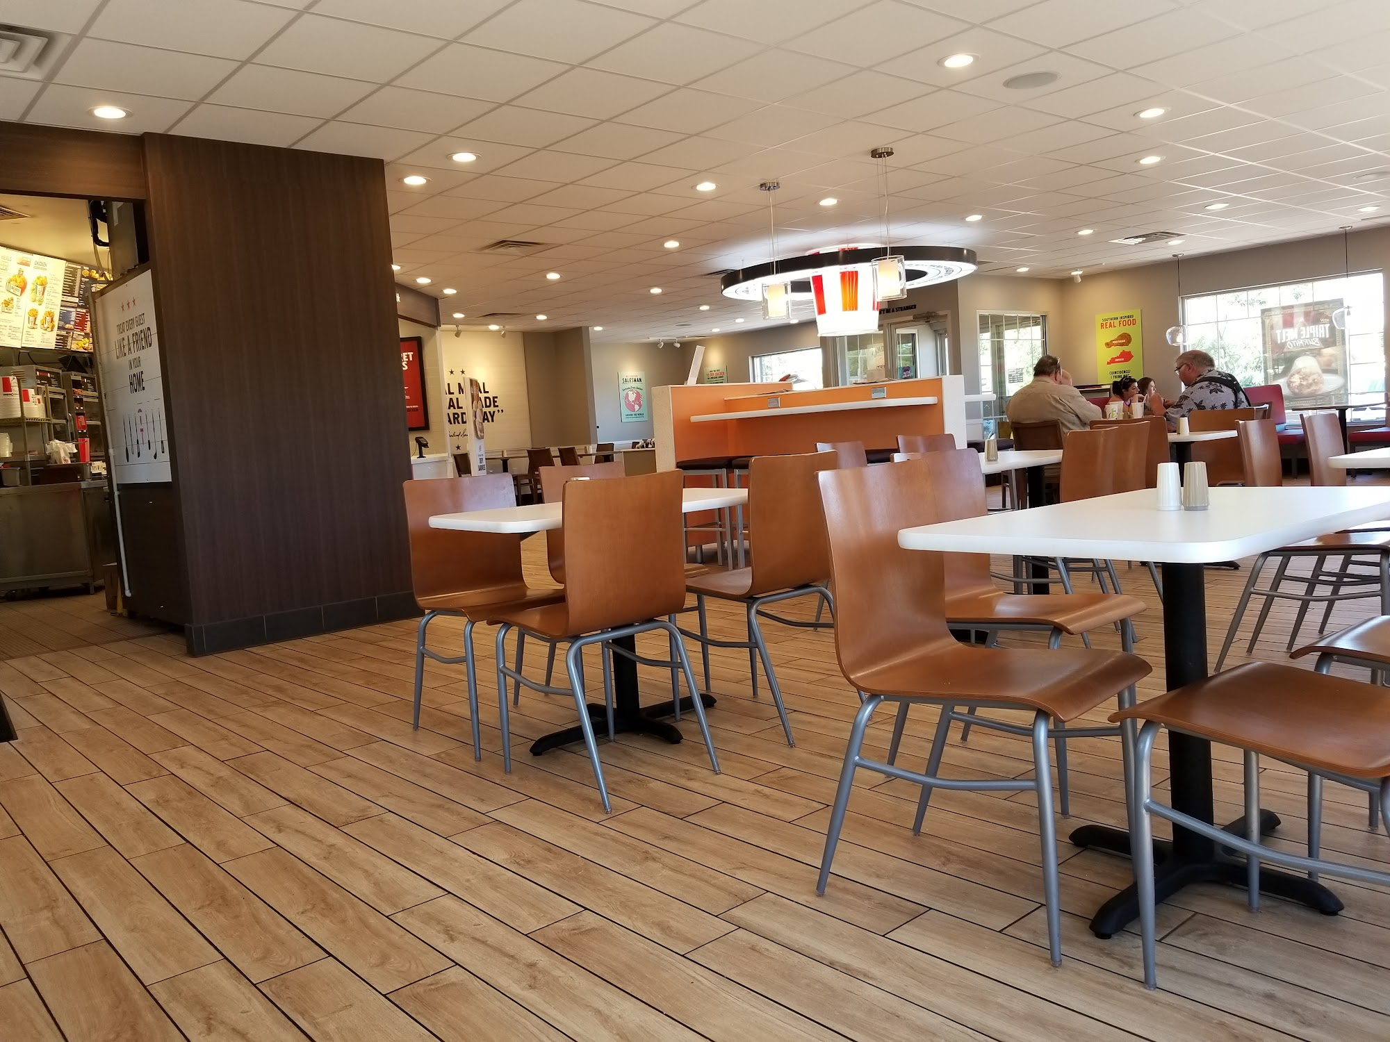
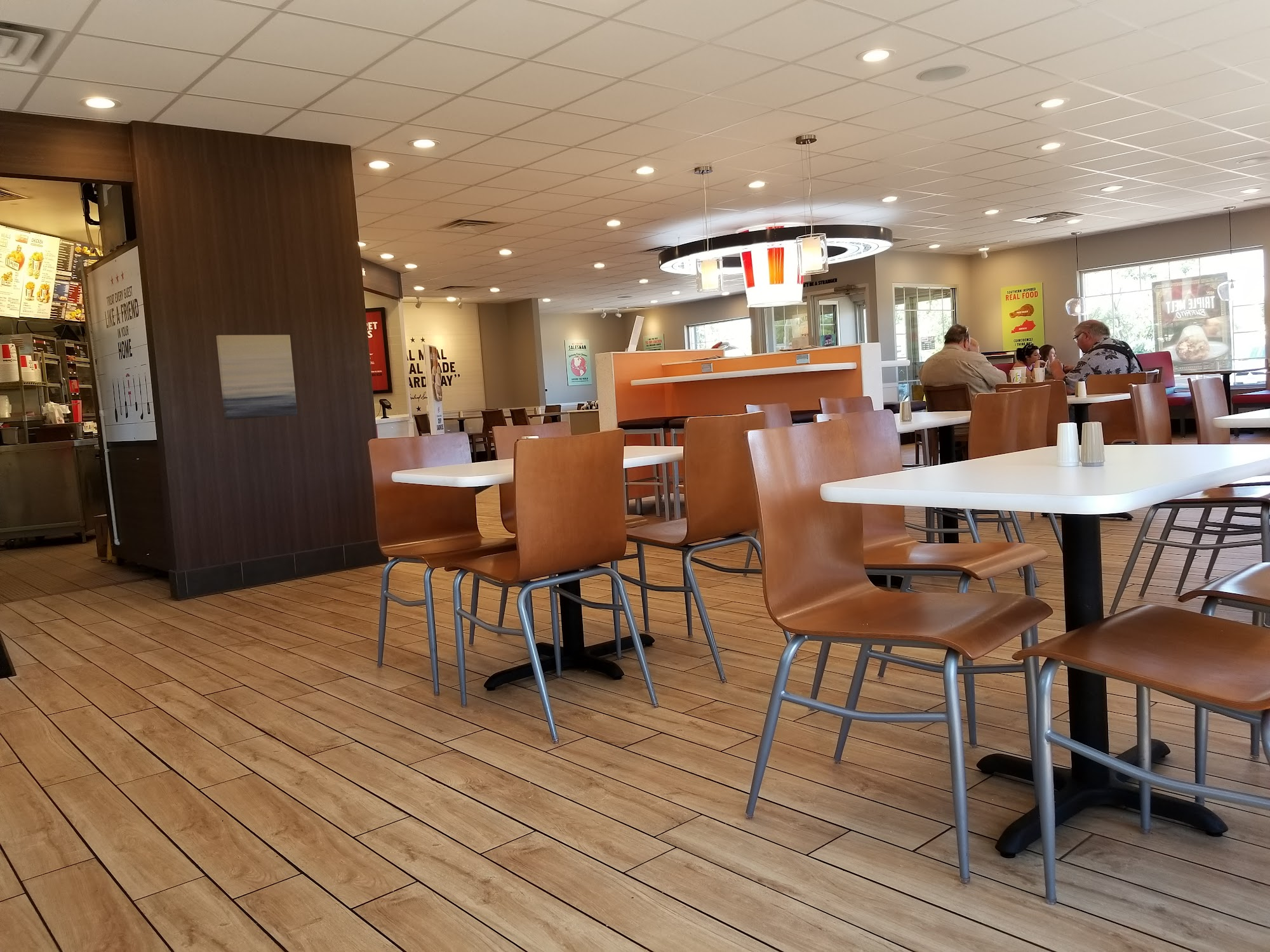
+ wall art [216,334,298,420]
